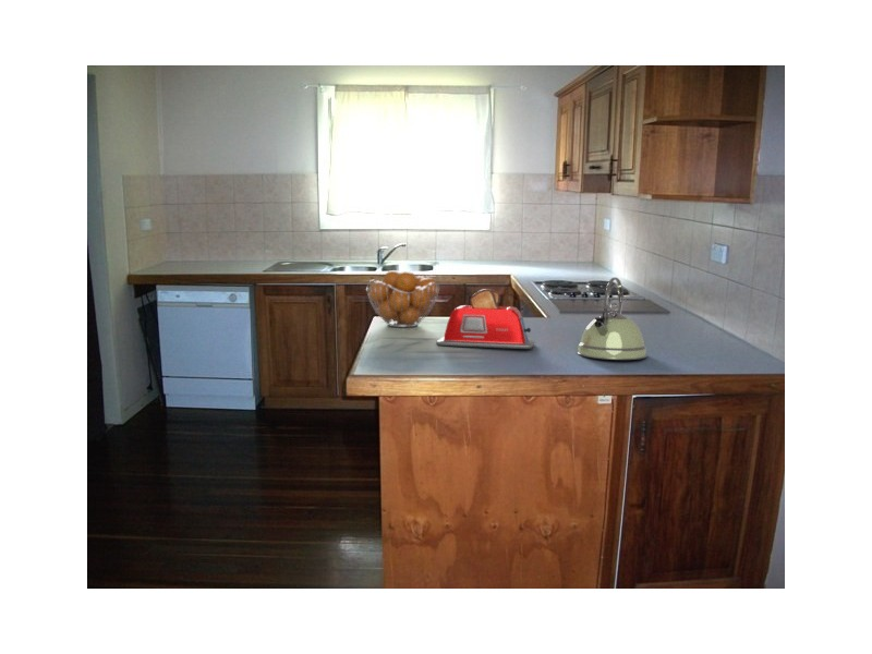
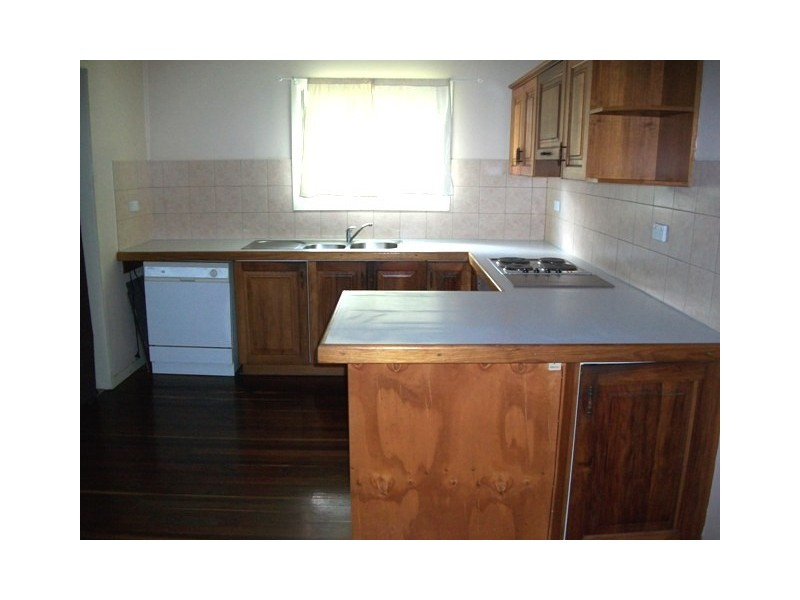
- toaster [435,288,535,350]
- fruit basket [365,269,440,328]
- kettle [576,277,647,361]
